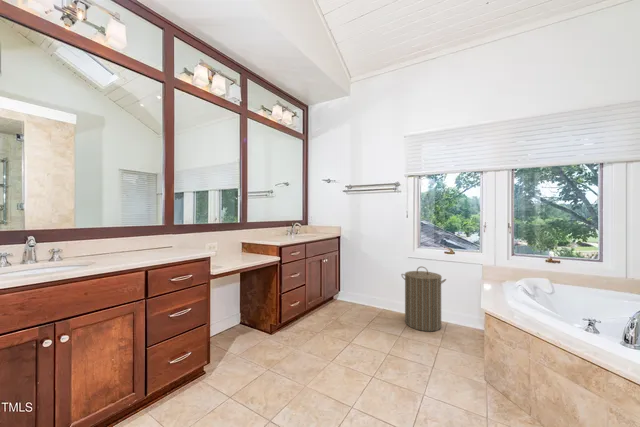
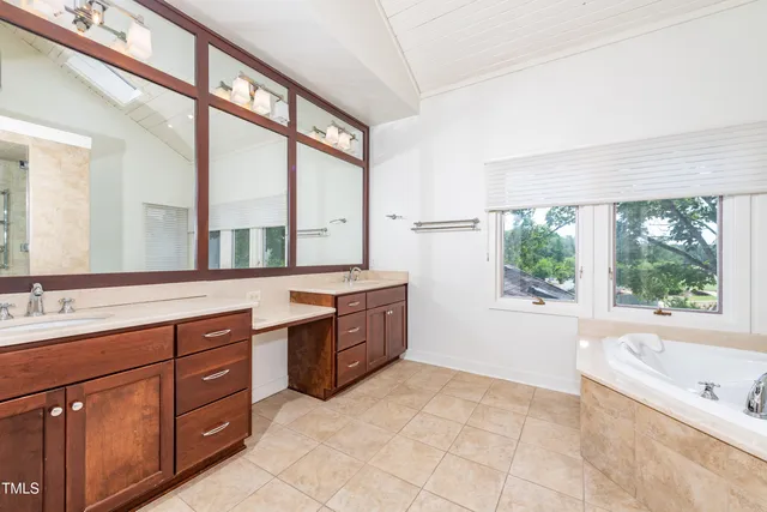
- laundry hamper [400,266,447,332]
